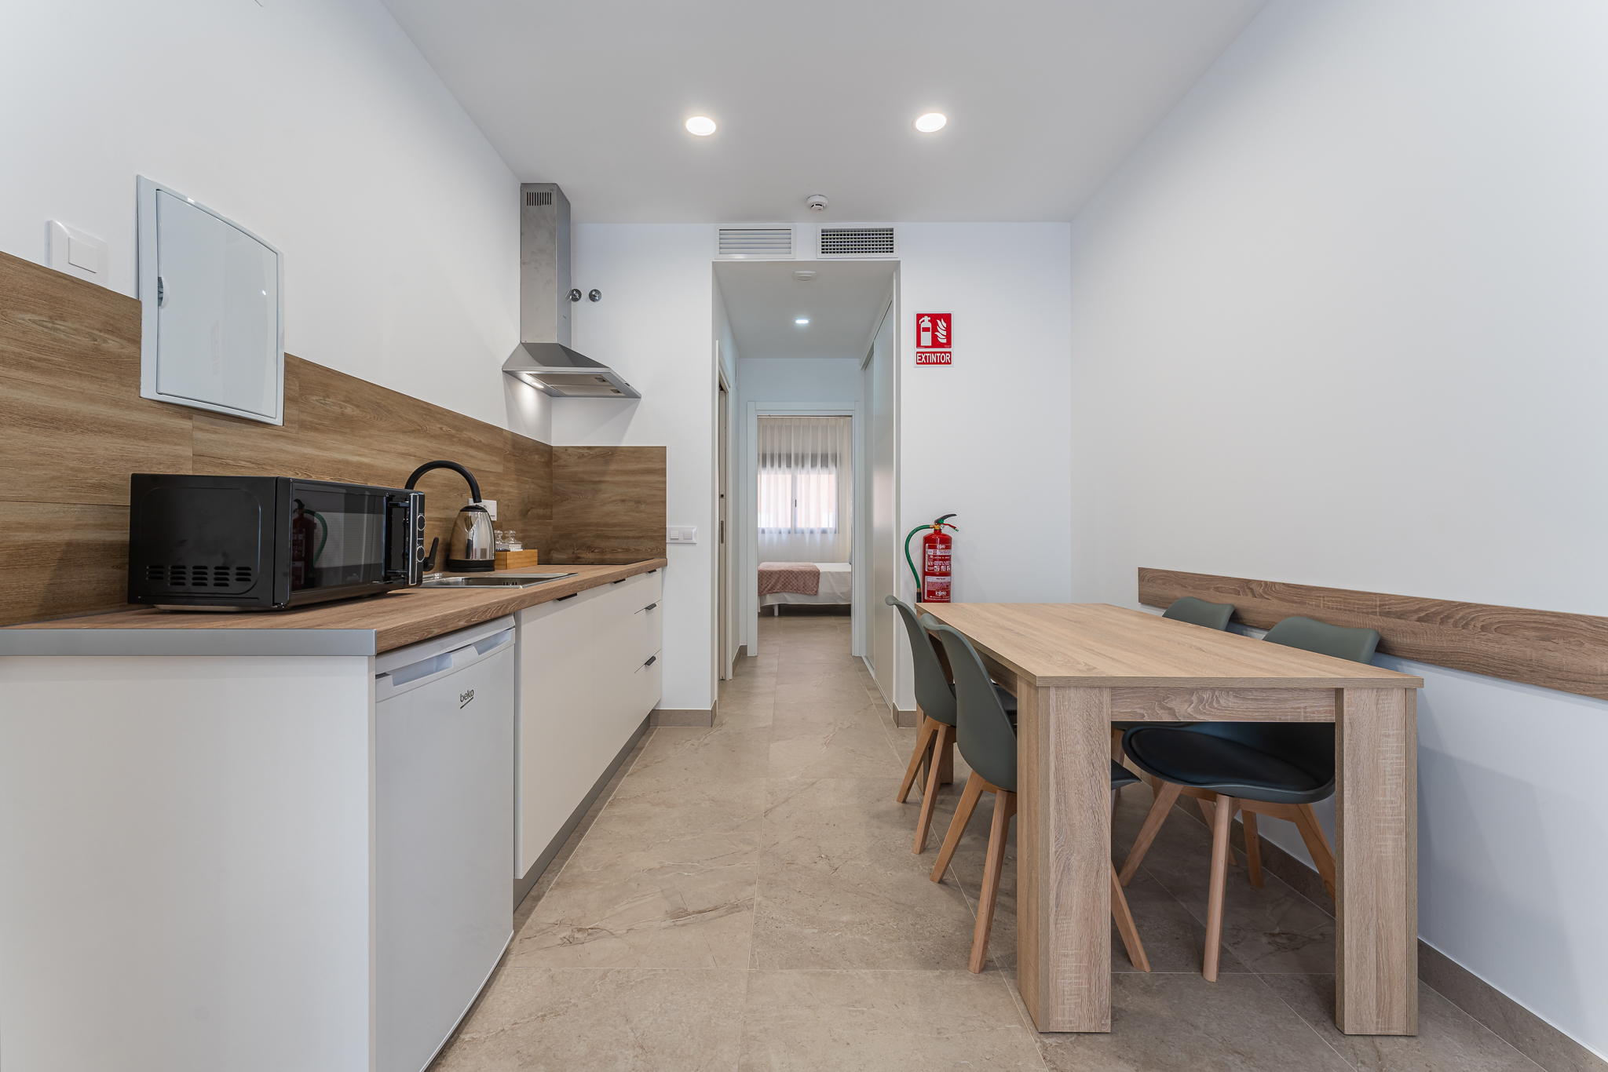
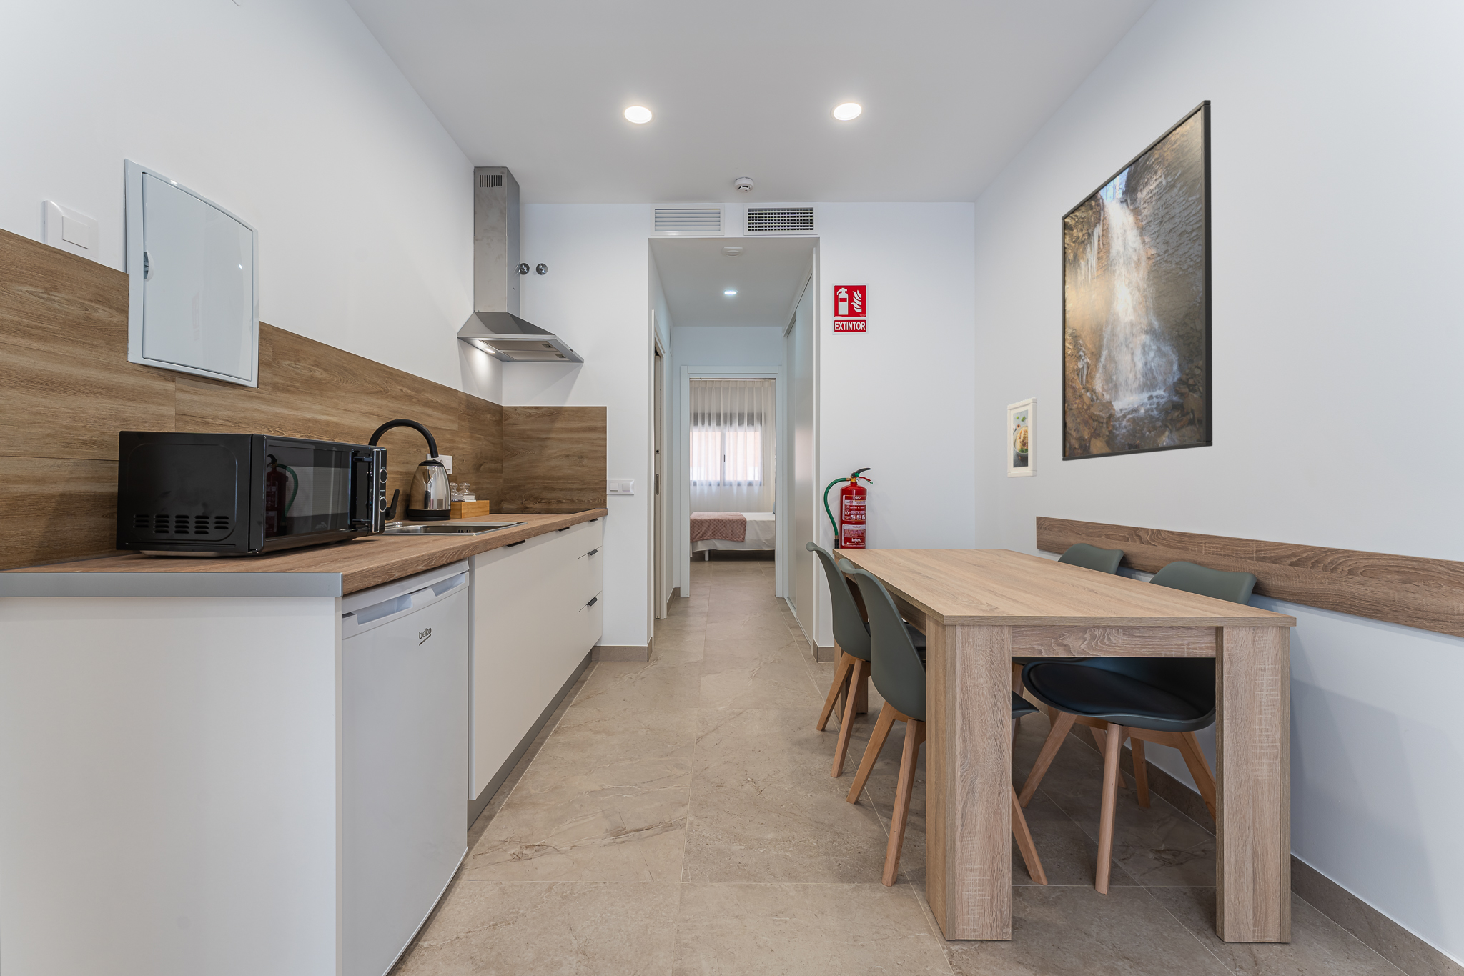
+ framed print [1008,398,1038,478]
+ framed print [1061,99,1213,462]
